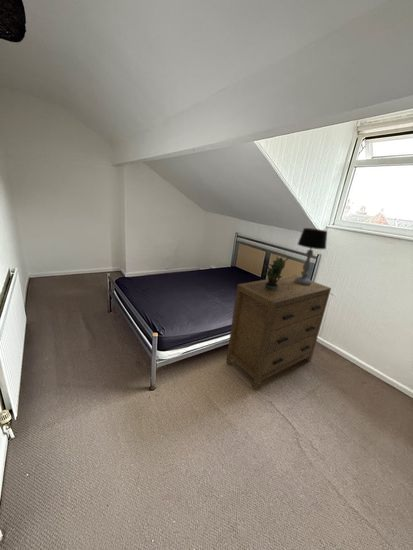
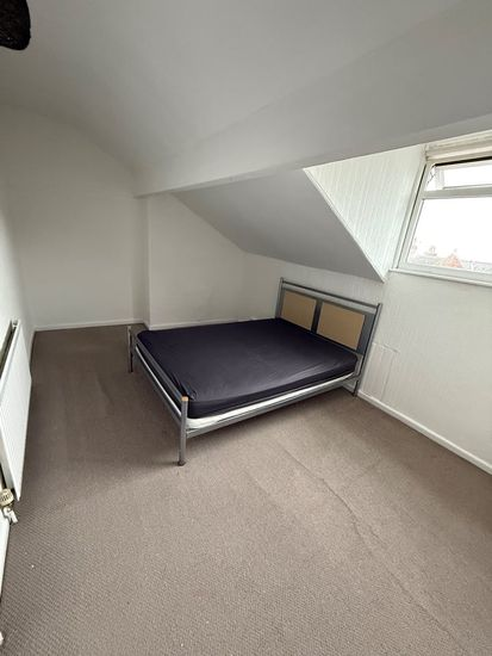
- dresser [225,274,332,391]
- table lamp [295,227,328,285]
- potted plant [262,256,290,291]
